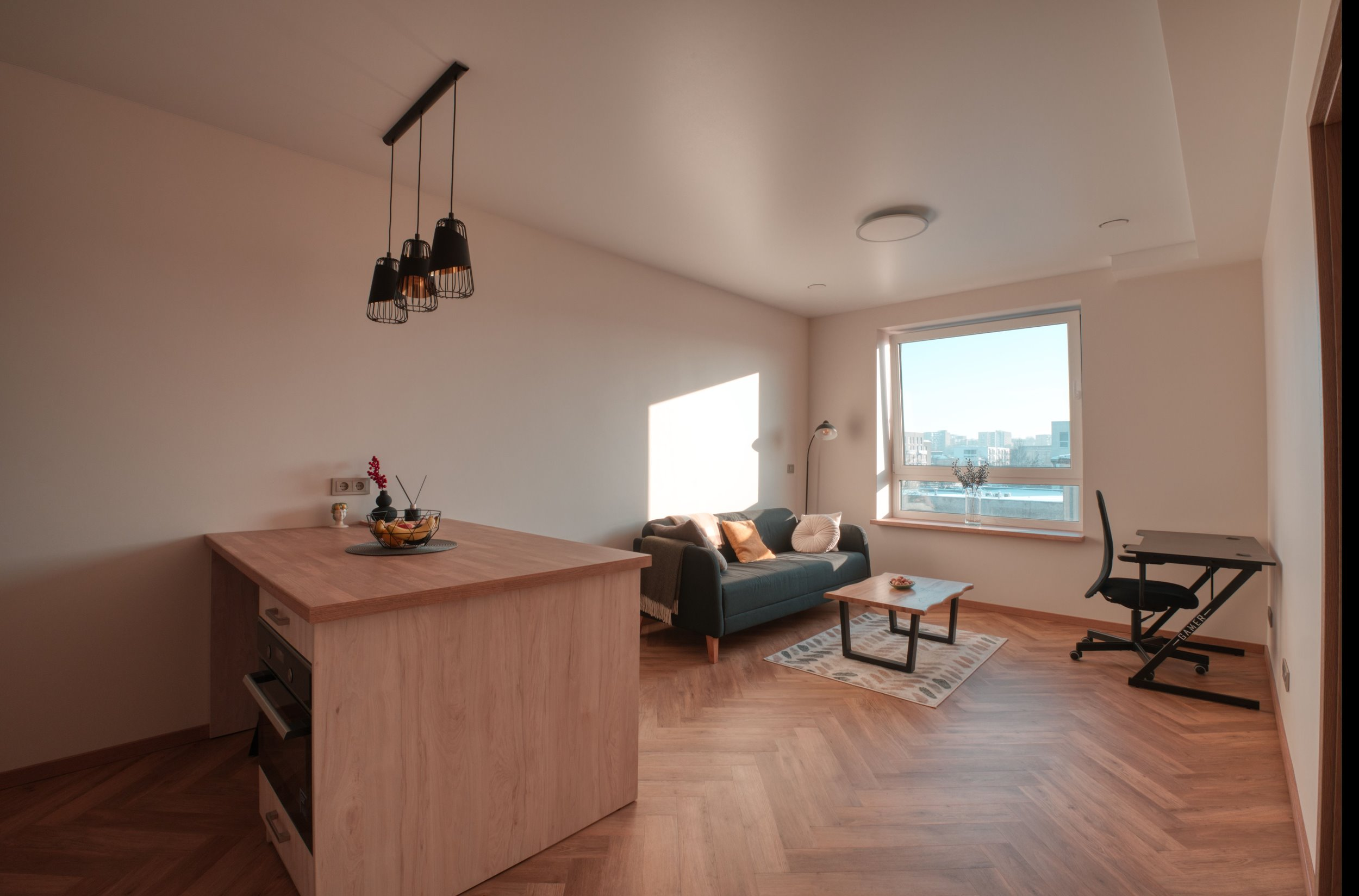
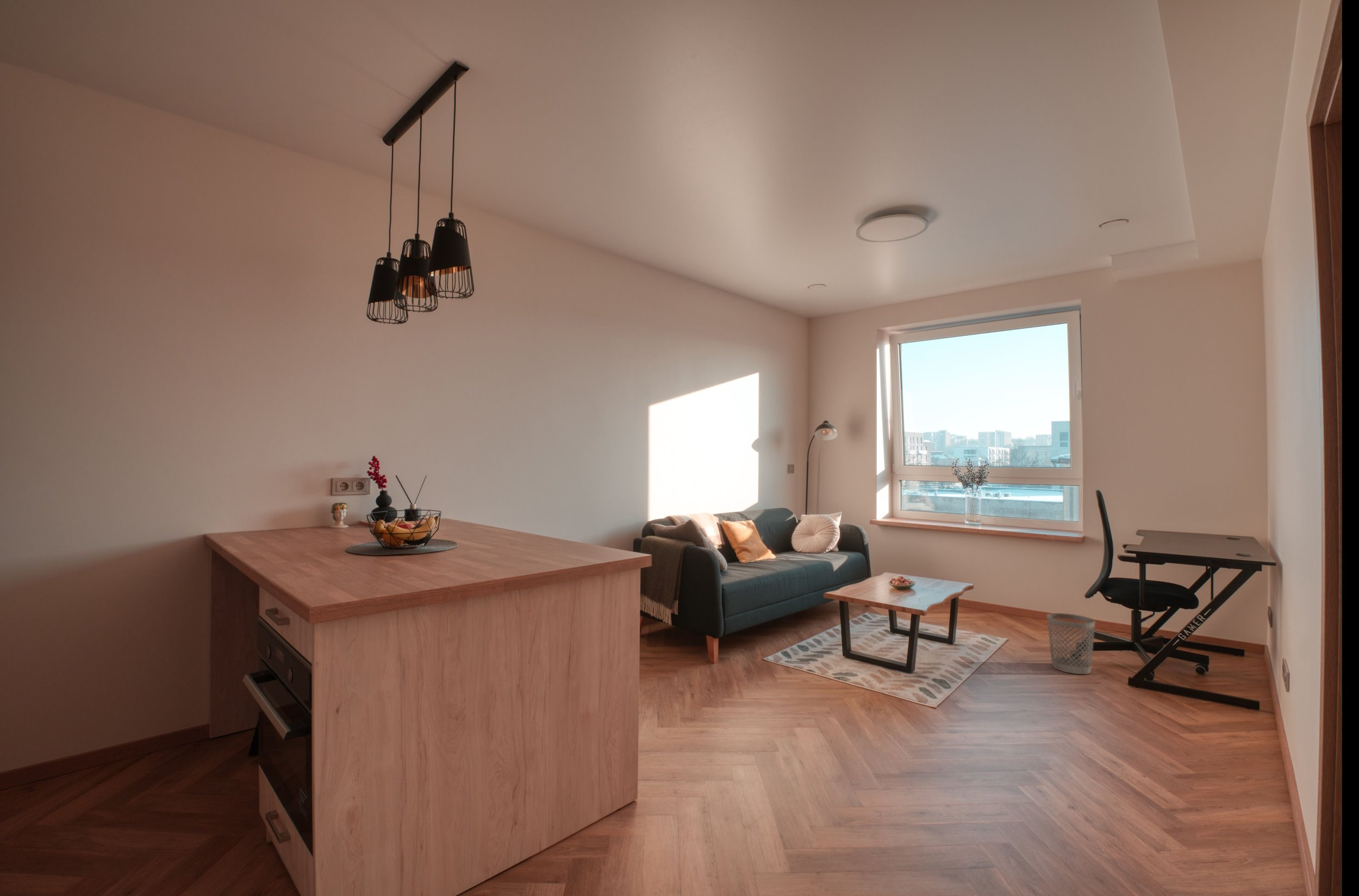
+ wastebasket [1046,613,1096,675]
